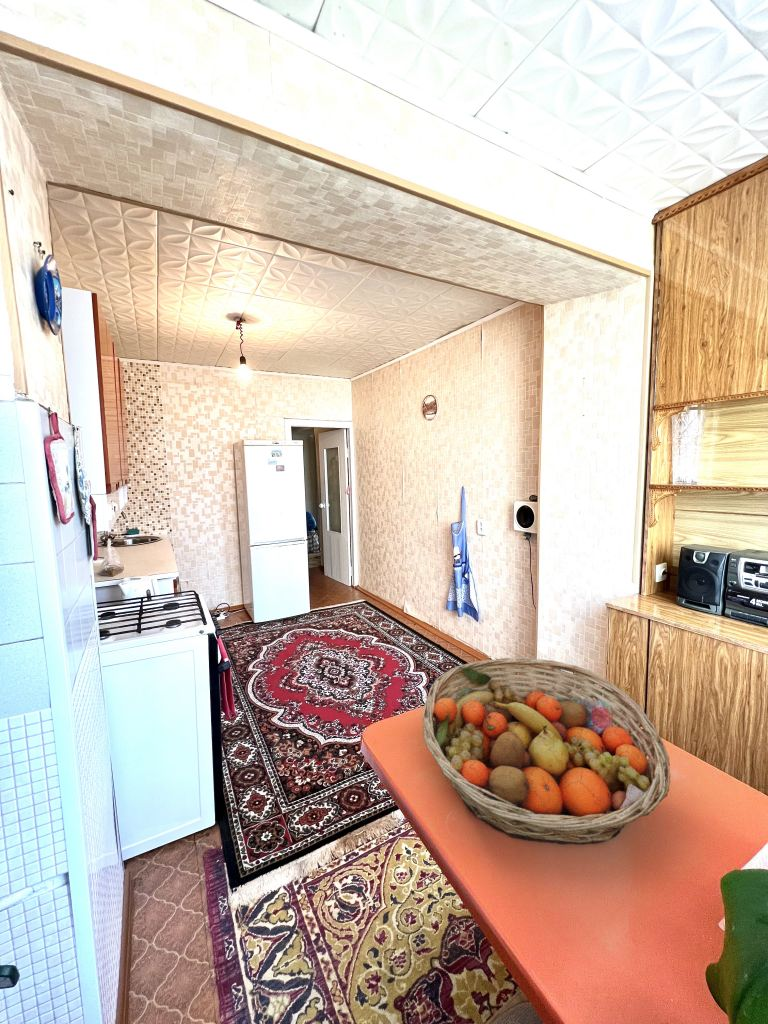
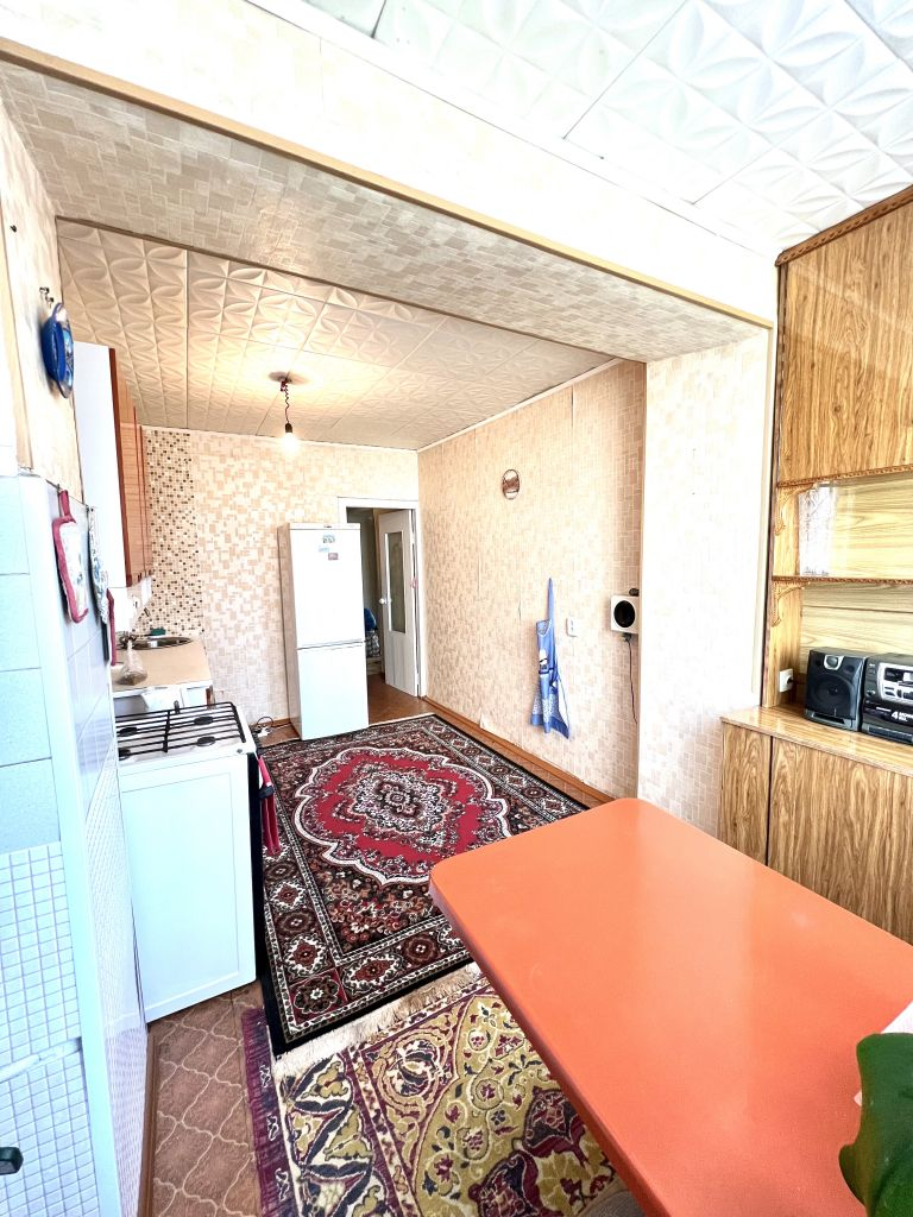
- fruit basket [422,657,671,845]
